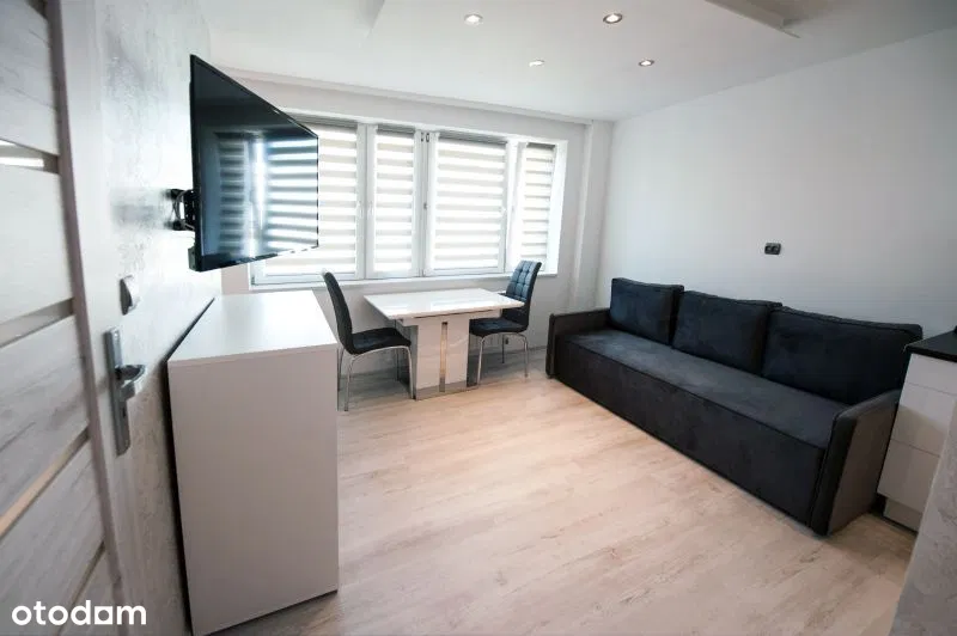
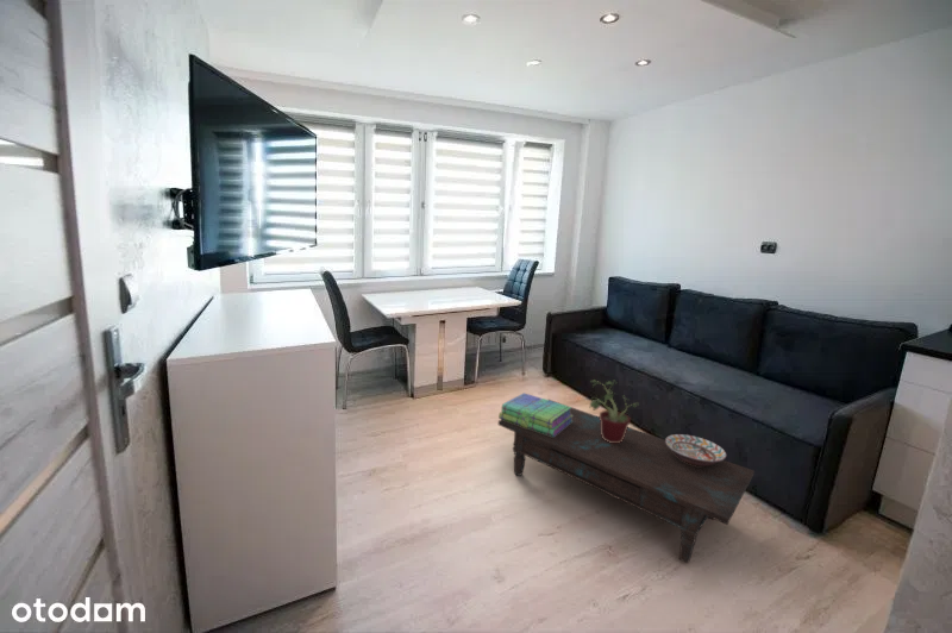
+ potted plant [587,378,639,443]
+ coffee table [497,399,756,565]
+ decorative bowl [664,433,728,466]
+ stack of books [497,391,572,437]
